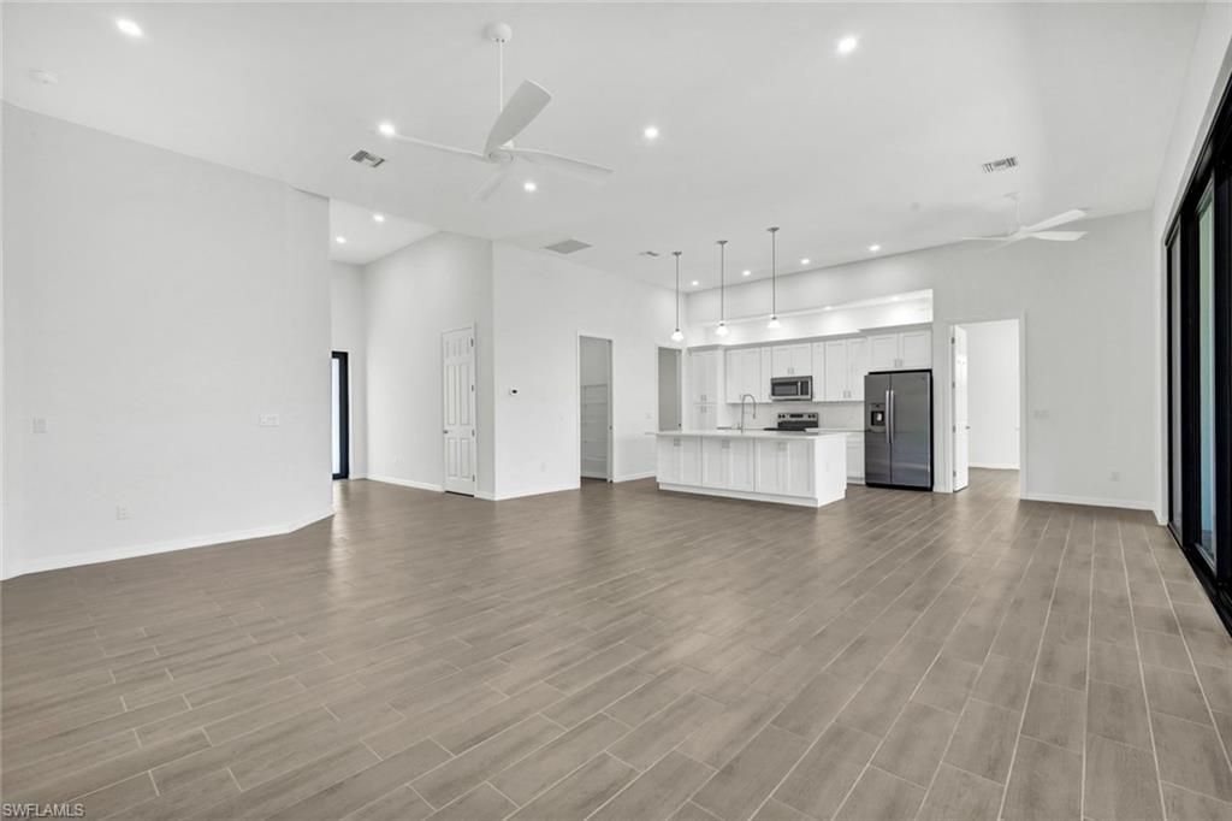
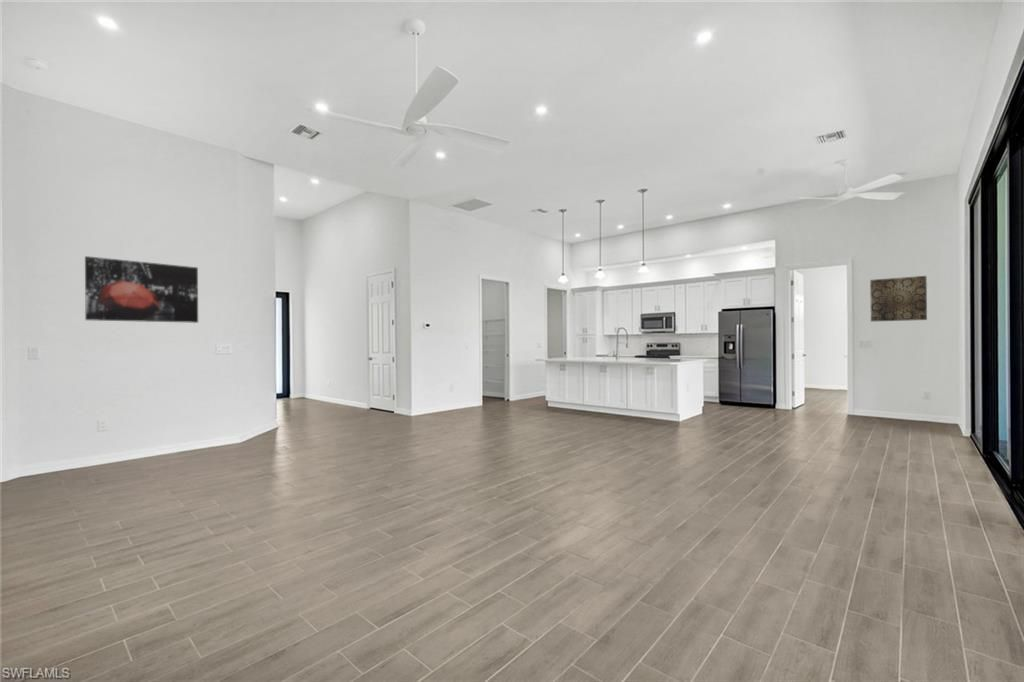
+ wall art [84,255,199,324]
+ wall art [869,275,928,323]
